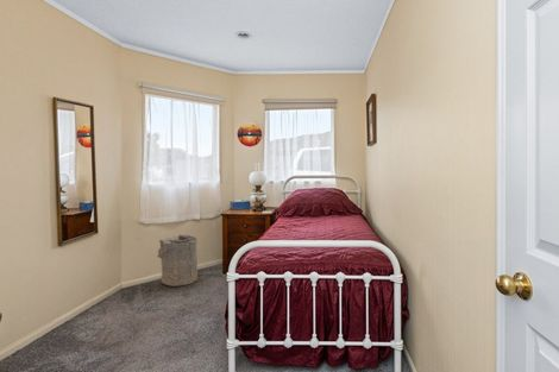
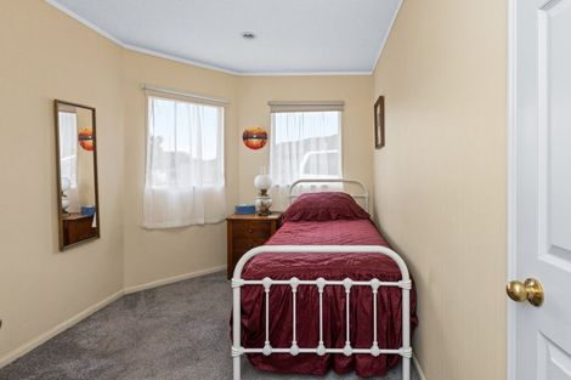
- laundry hamper [156,233,199,288]
